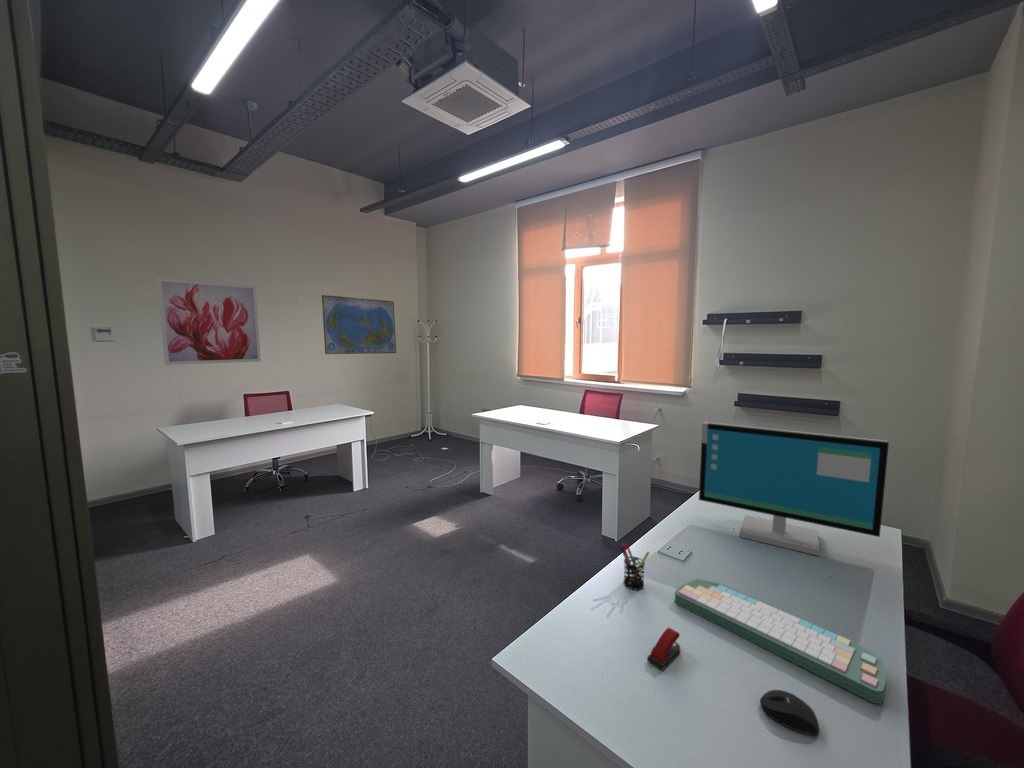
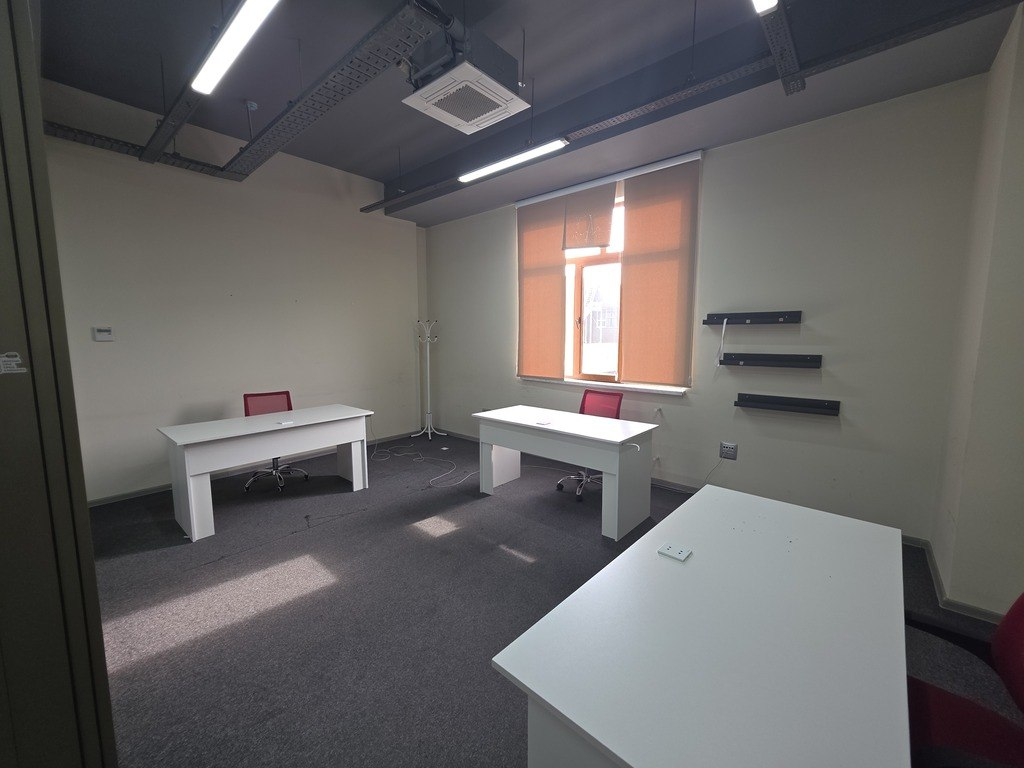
- pen holder [619,542,651,591]
- world map [321,294,397,355]
- wall art [156,277,262,366]
- mouse [759,689,820,736]
- computer monitor [698,421,890,557]
- computer keyboard [674,578,888,704]
- stapler [646,627,681,671]
